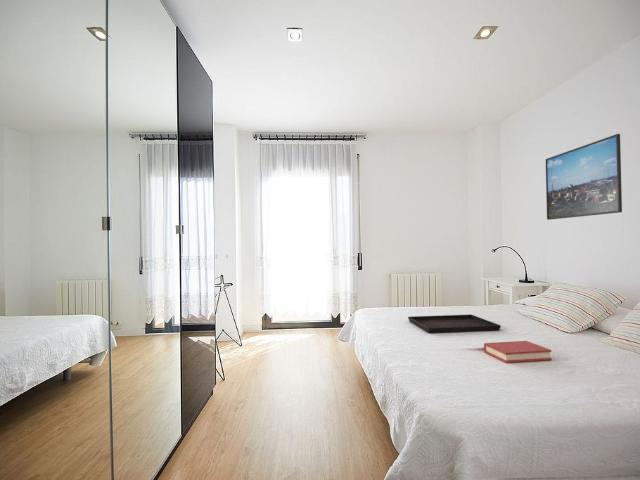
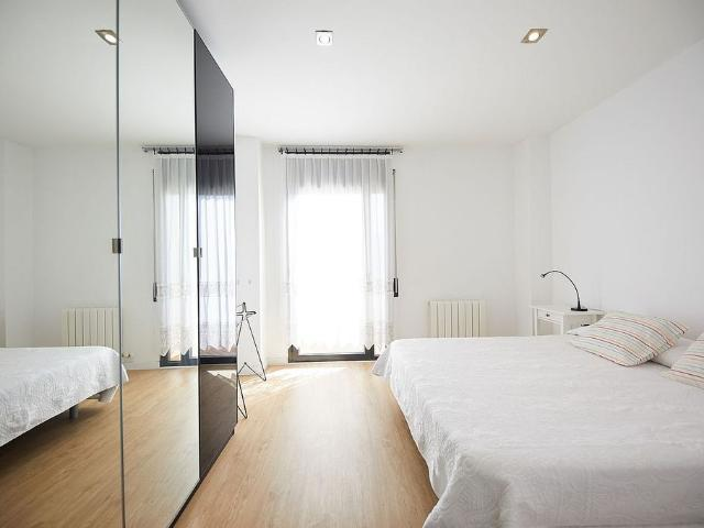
- hardback book [483,340,552,364]
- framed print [545,133,623,221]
- serving tray [407,314,502,334]
